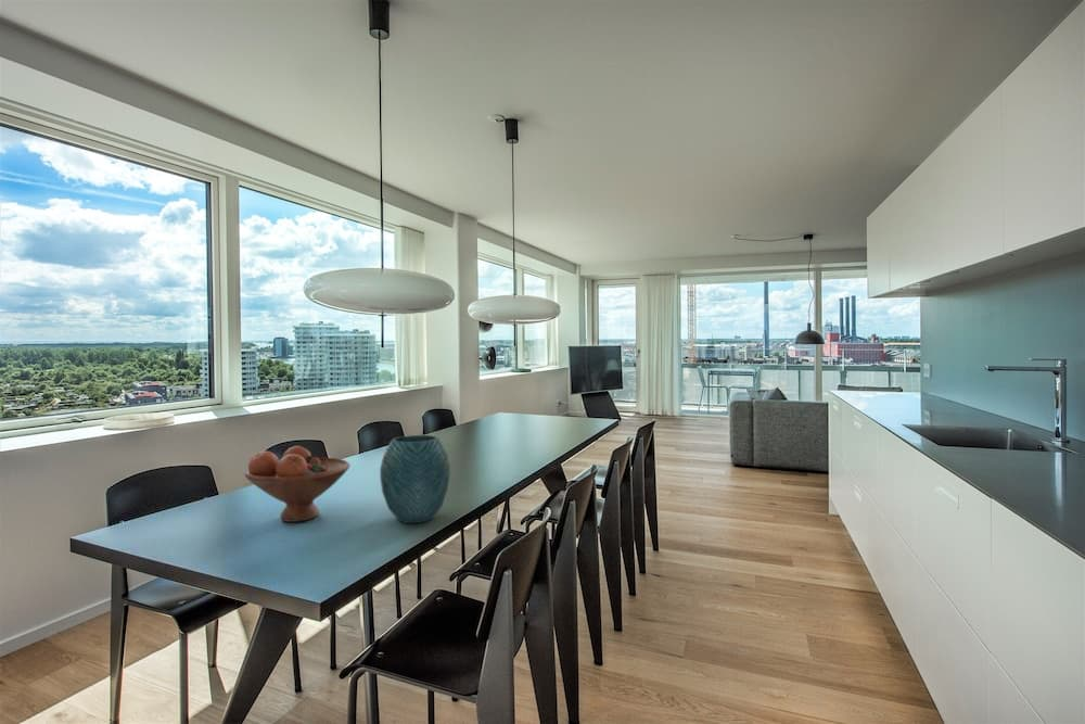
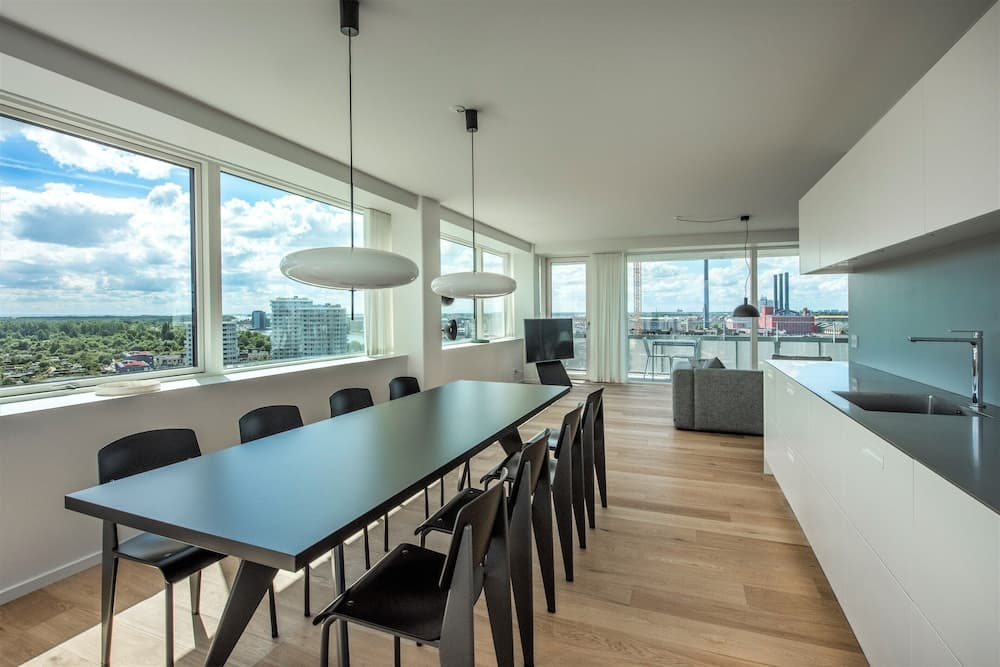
- vase [379,434,451,524]
- fruit bowl [244,445,350,523]
